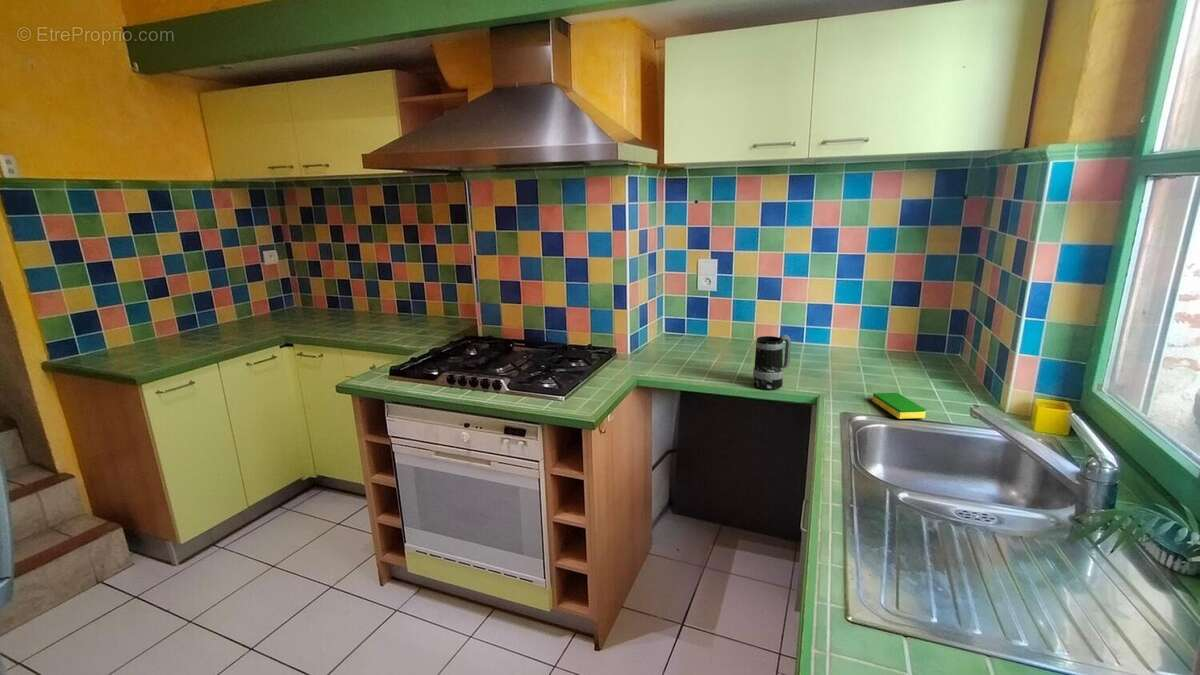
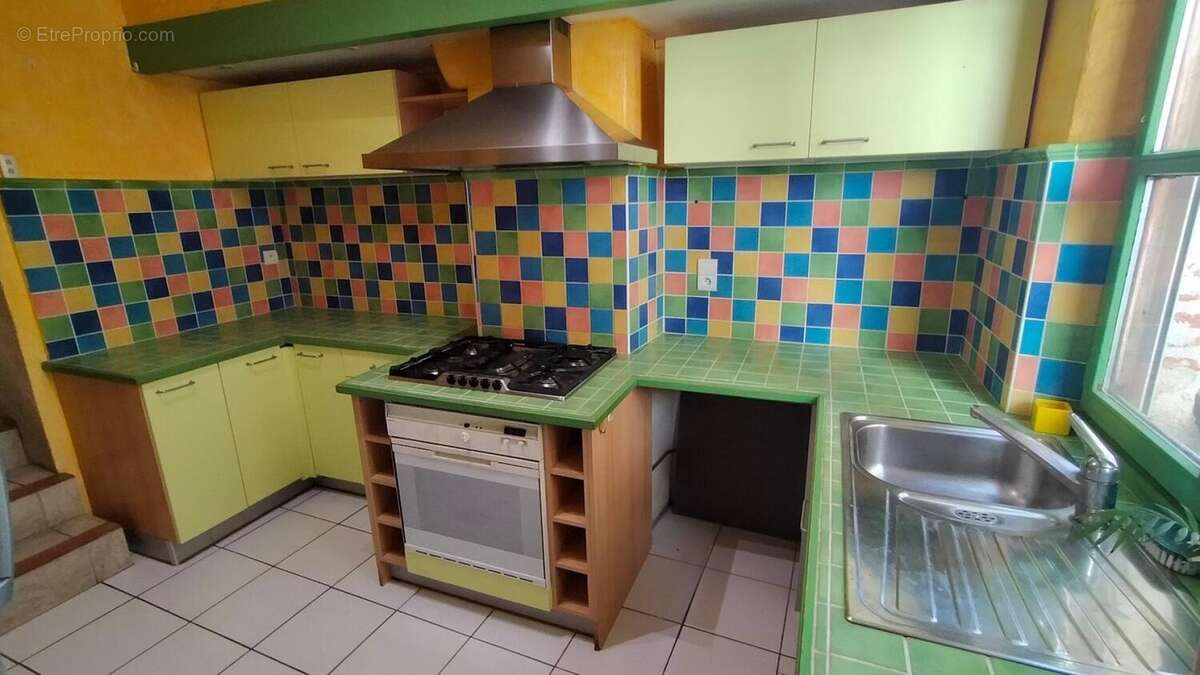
- mug [752,334,792,390]
- dish sponge [872,392,927,420]
